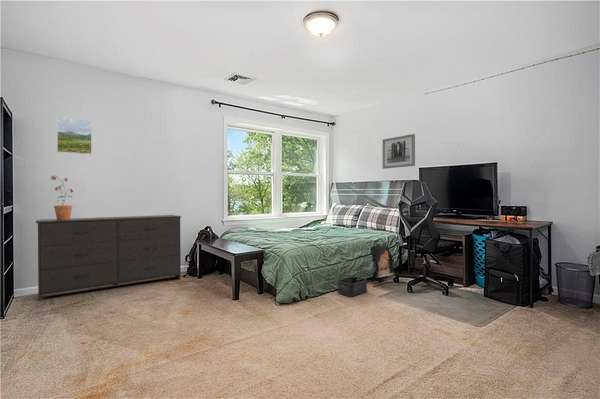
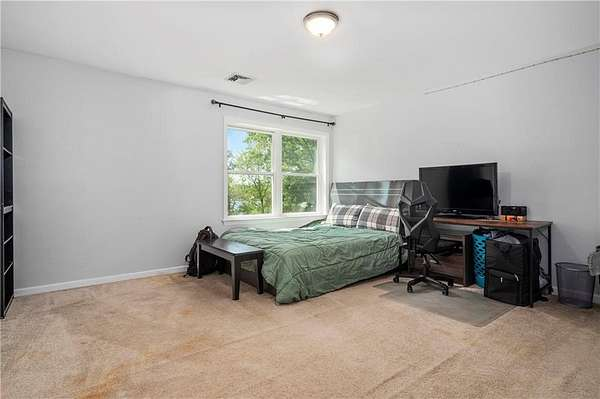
- dresser [35,214,182,302]
- wall art [382,133,416,170]
- potted plant [49,175,74,220]
- storage bin [337,276,368,297]
- backpack [369,242,395,283]
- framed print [56,115,93,155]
